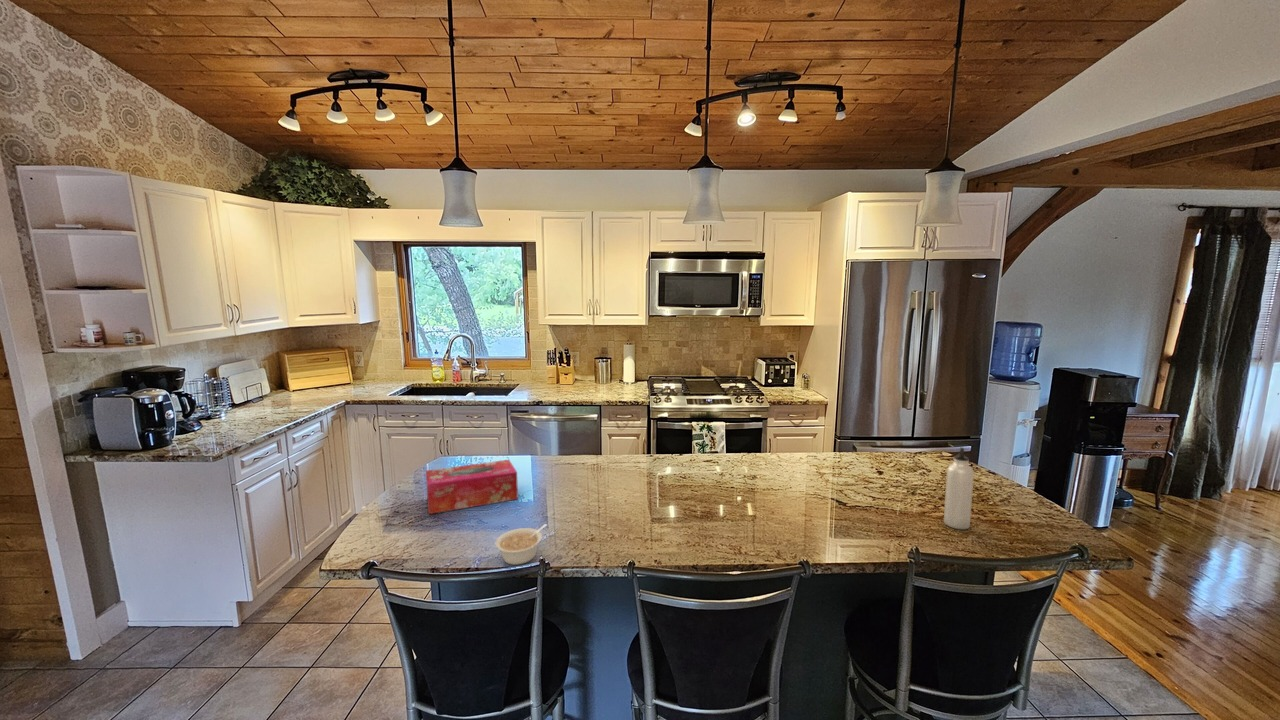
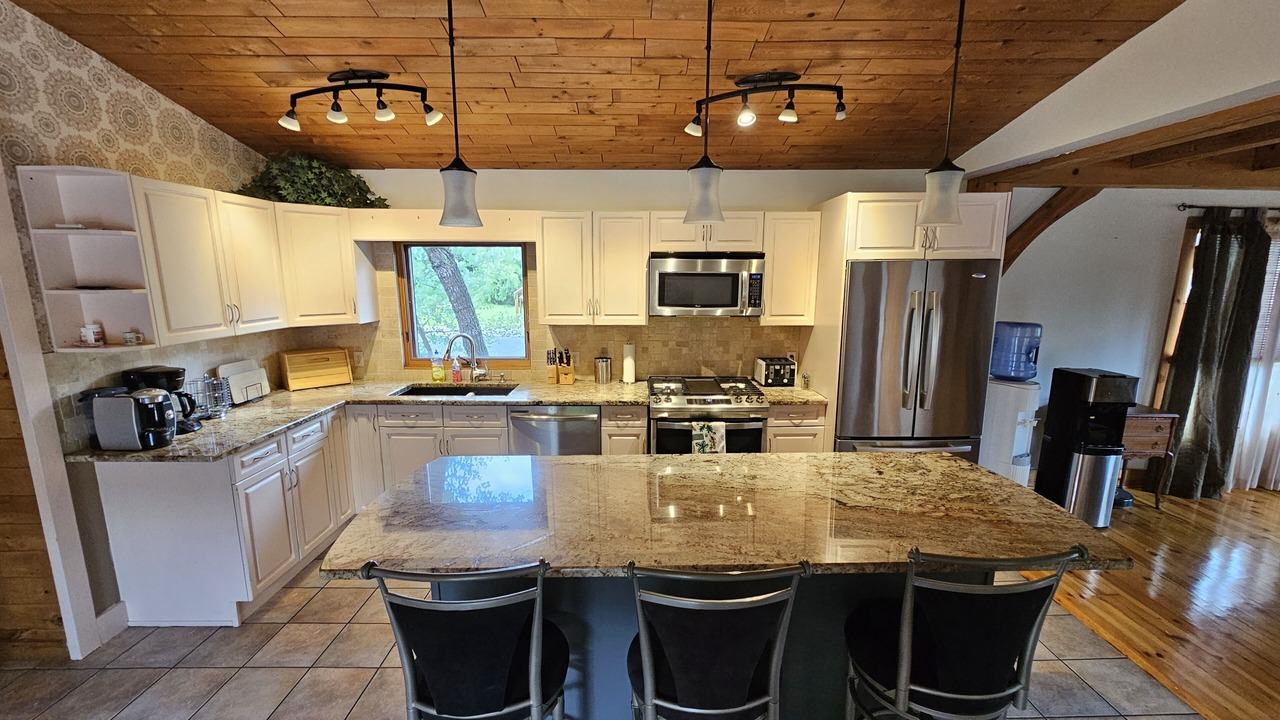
- water bottle [943,446,975,530]
- legume [494,523,548,566]
- tissue box [425,459,519,515]
